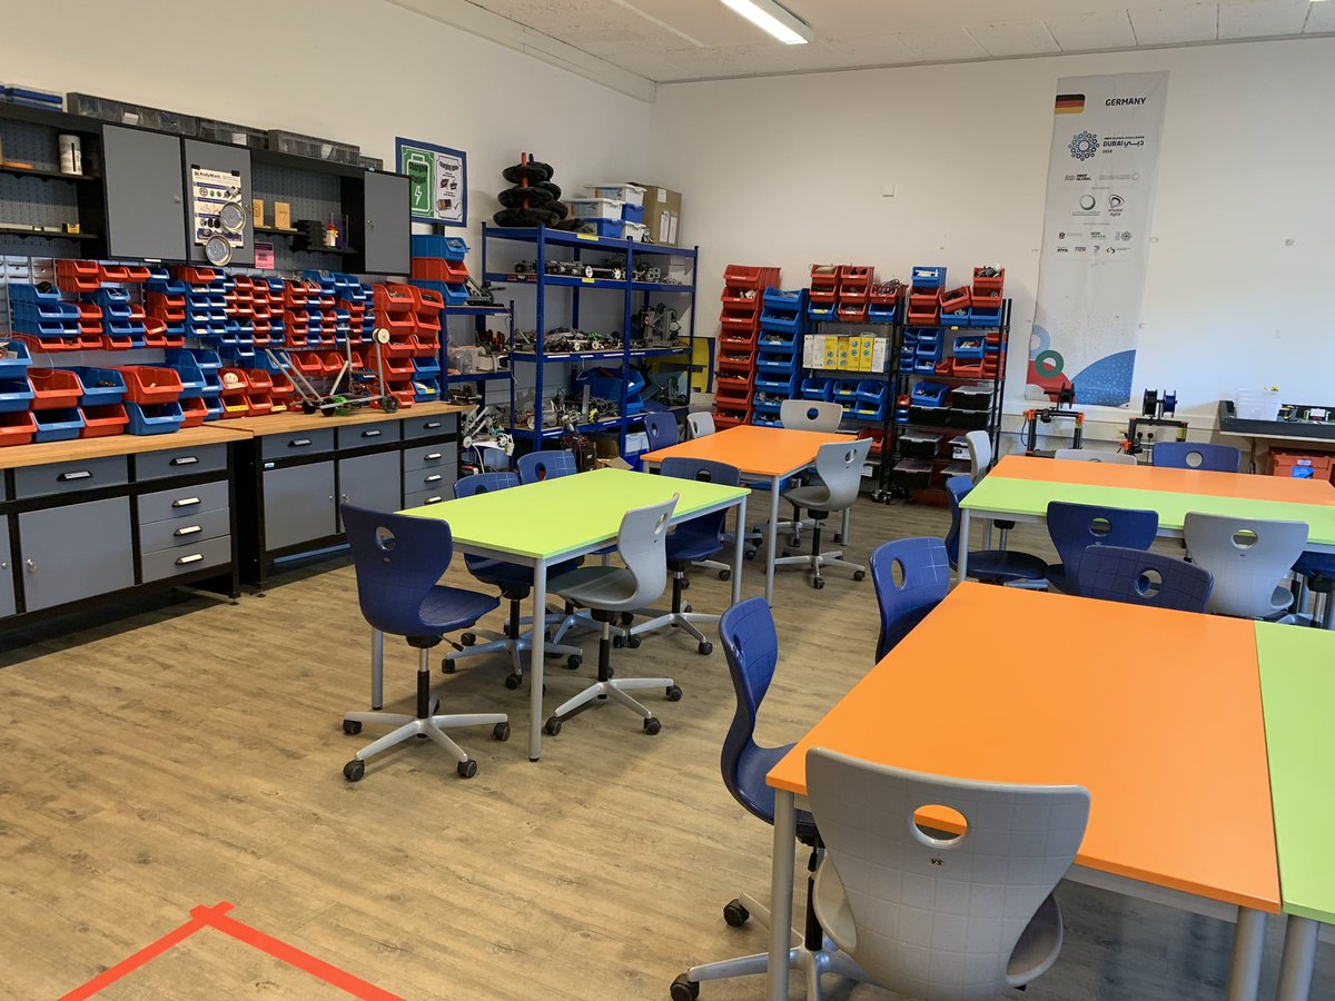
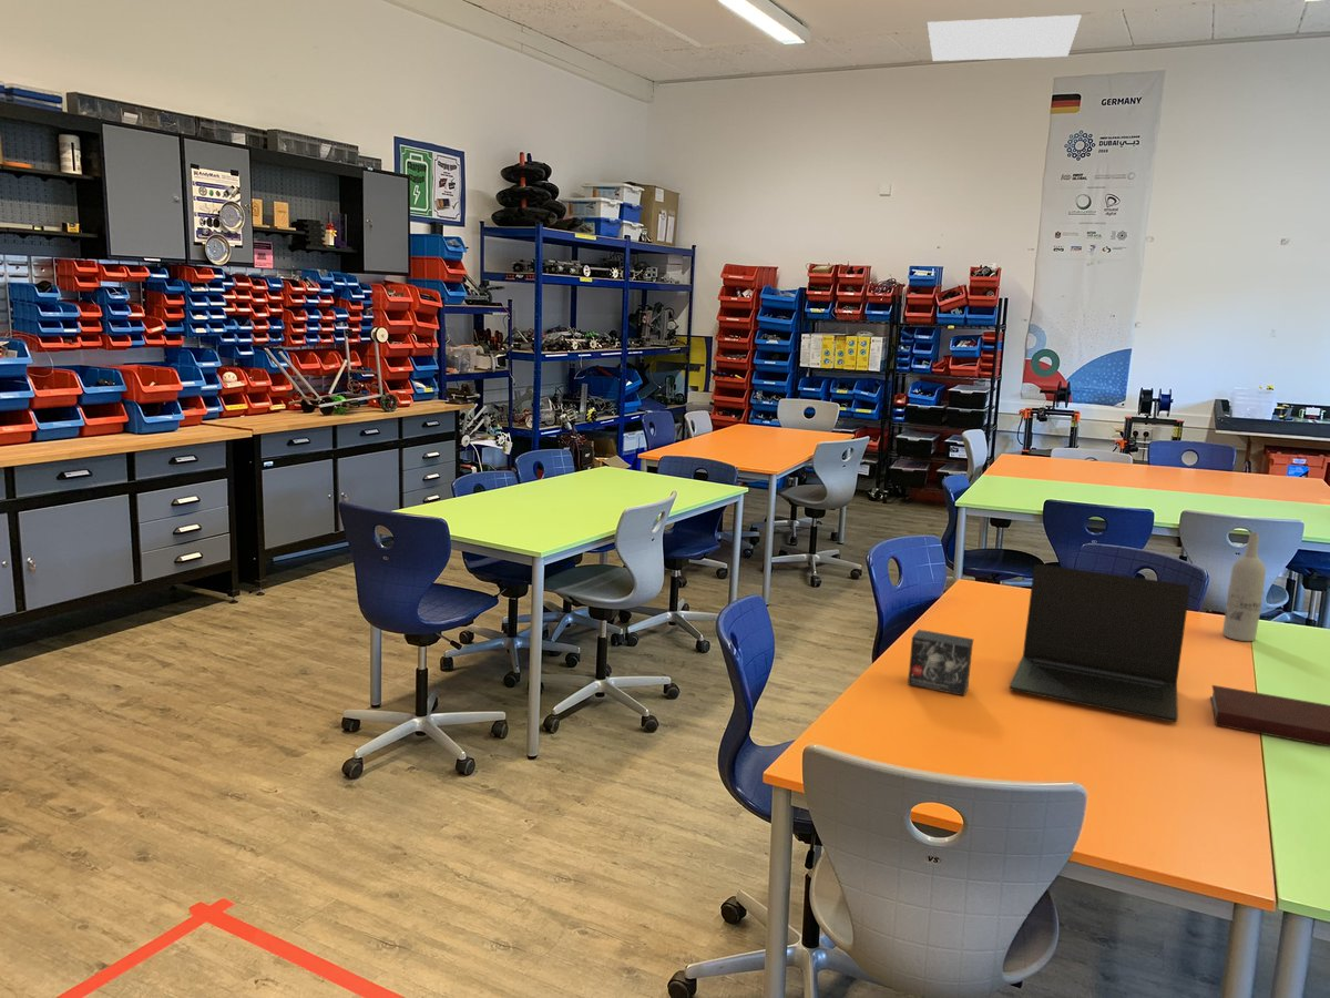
+ wine bottle [1221,531,1267,642]
+ small box [907,629,974,696]
+ light panel [927,14,1083,62]
+ laptop [1007,563,1190,723]
+ notebook [1209,684,1330,747]
